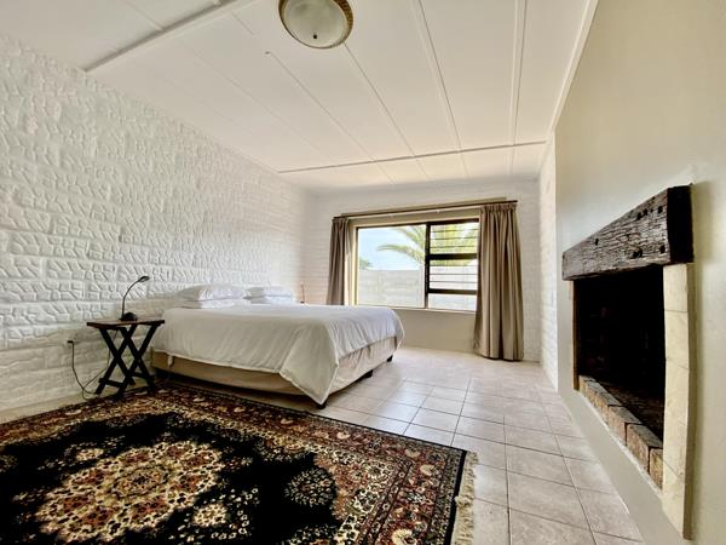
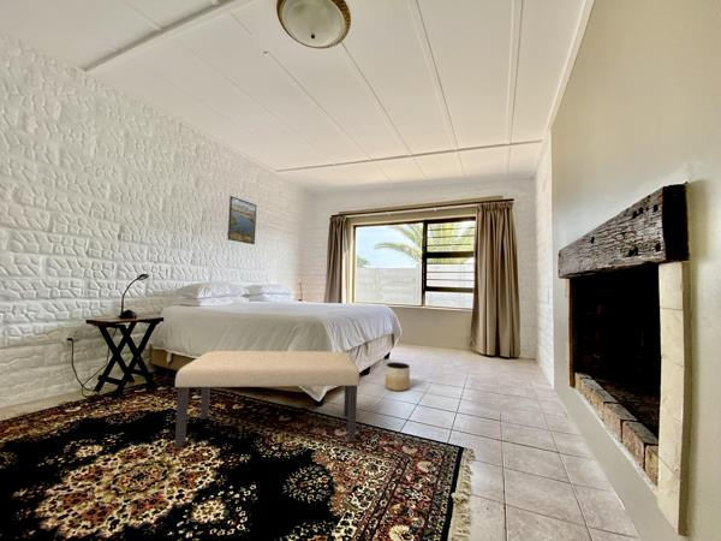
+ planter [385,361,411,392]
+ bench [174,350,360,448]
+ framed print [227,195,257,245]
